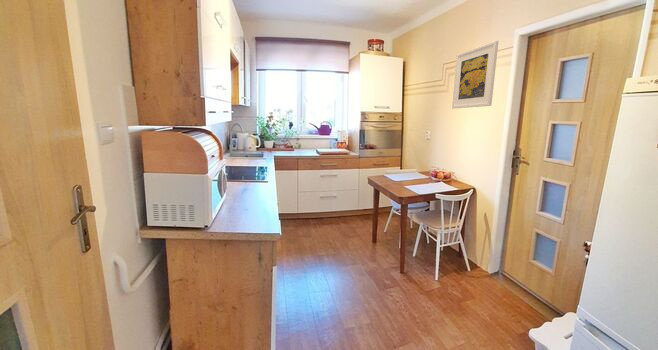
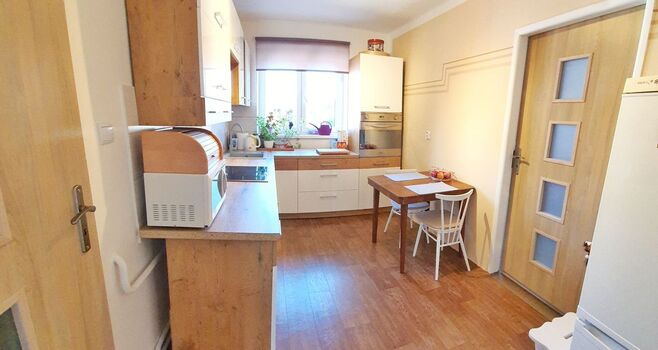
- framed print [451,39,499,109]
